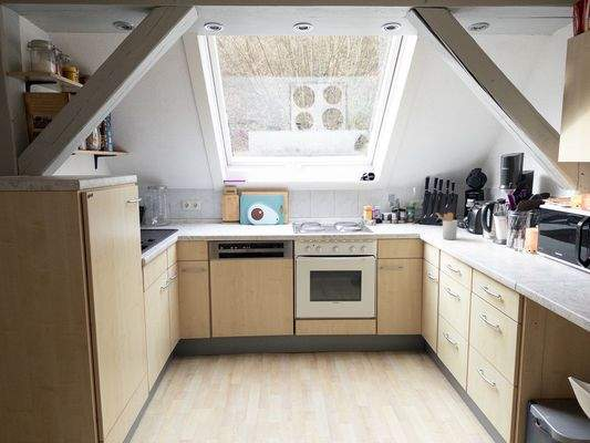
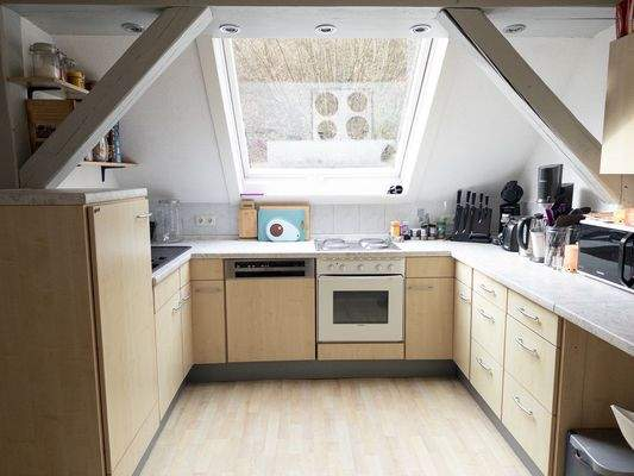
- utensil holder [435,212,459,240]
